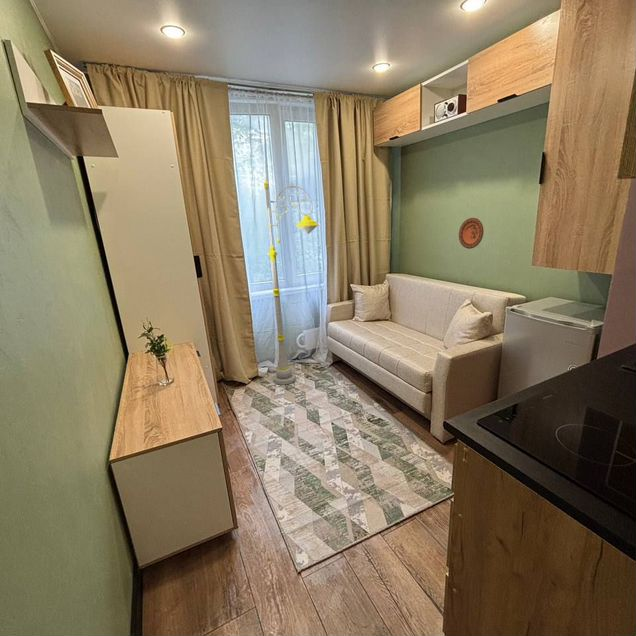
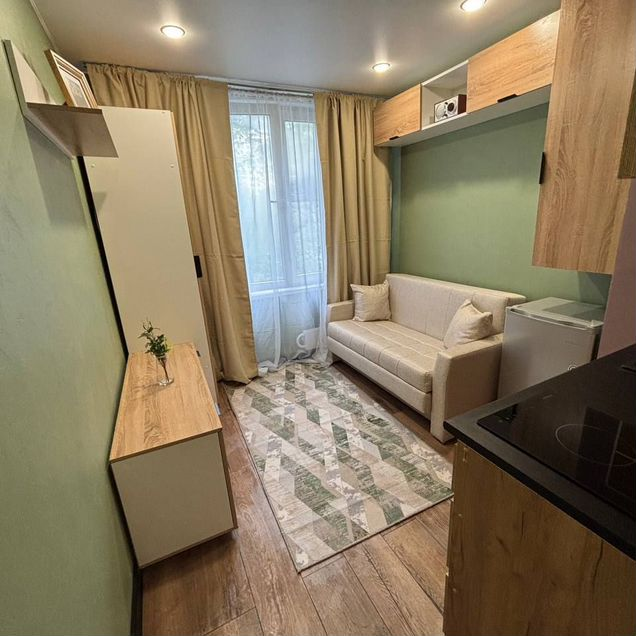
- floor lamp [263,176,321,386]
- decorative plate [458,217,485,250]
